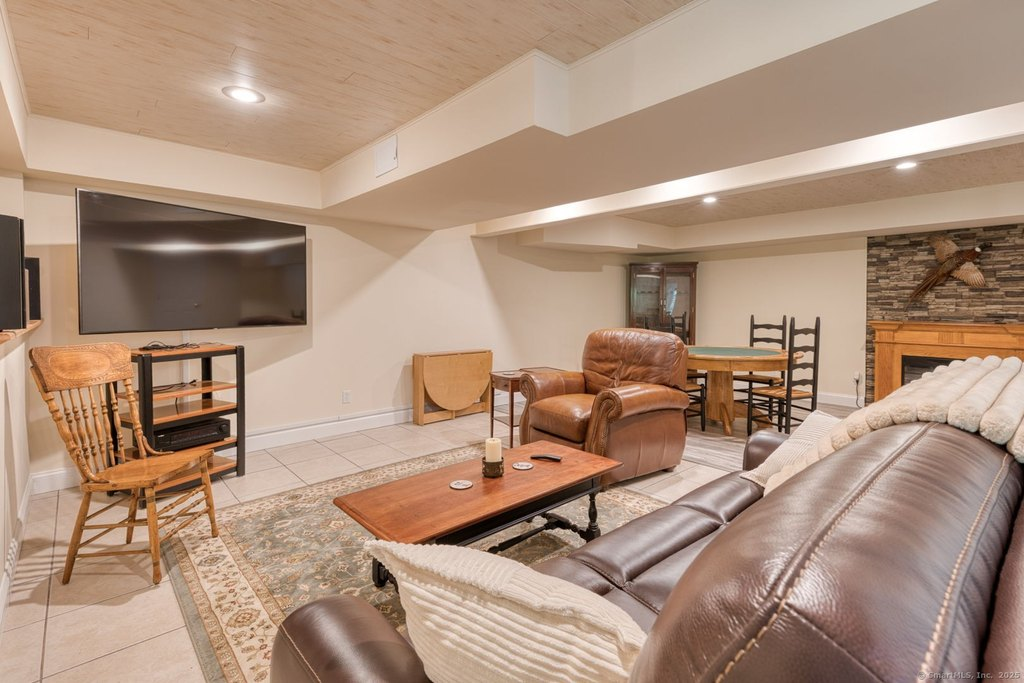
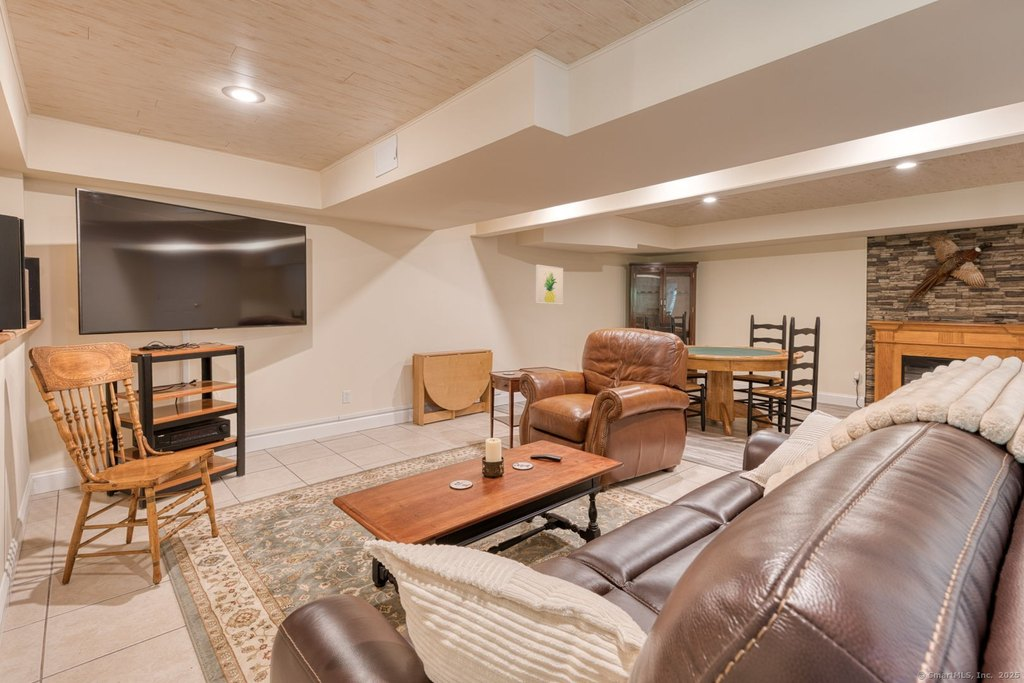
+ wall art [535,264,564,306]
